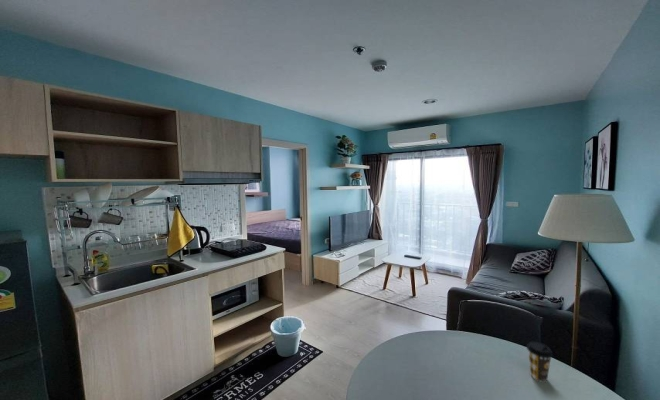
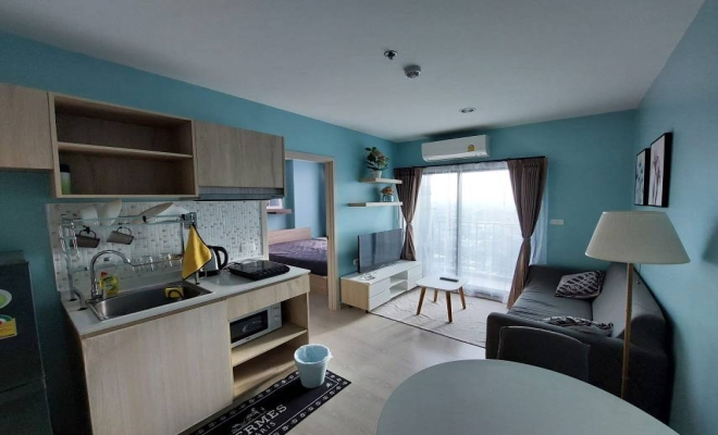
- coffee cup [526,341,554,383]
